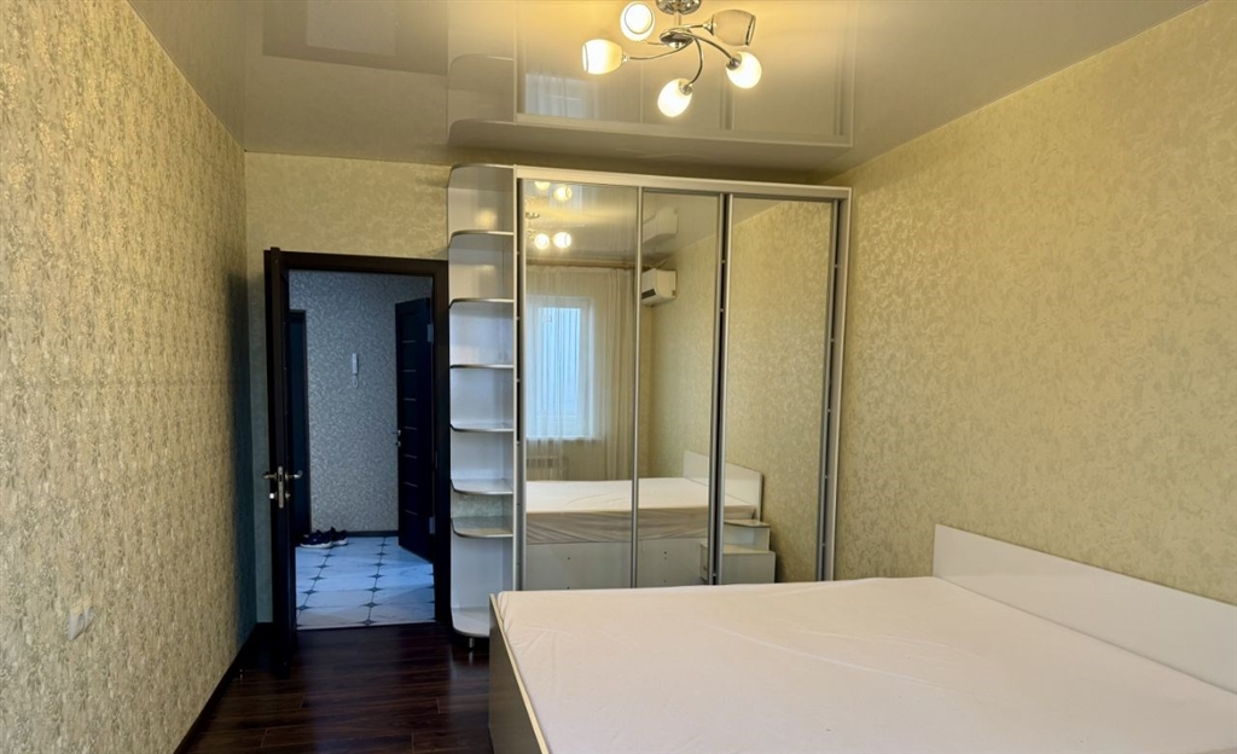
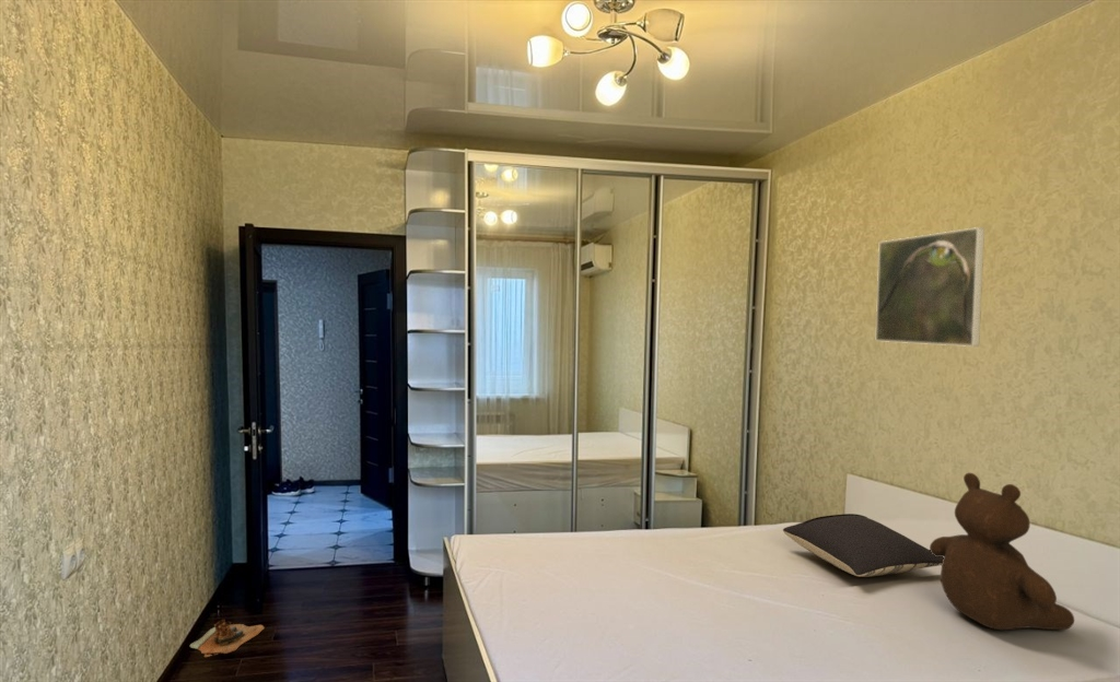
+ boots [189,619,266,658]
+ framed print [875,226,985,348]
+ teddy bear [929,472,1075,631]
+ pillow [782,513,944,578]
